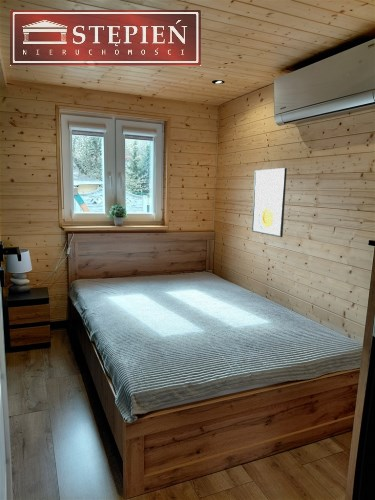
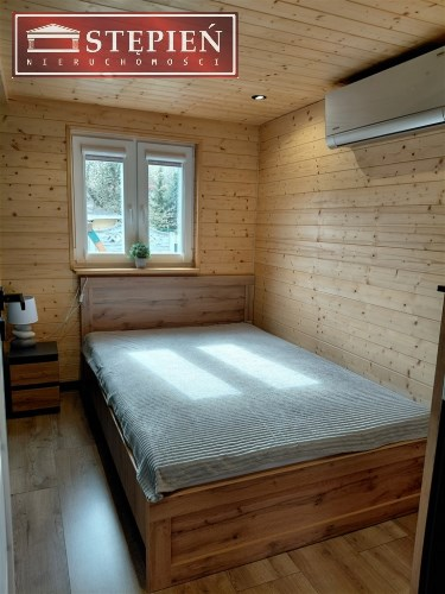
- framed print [251,167,288,238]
